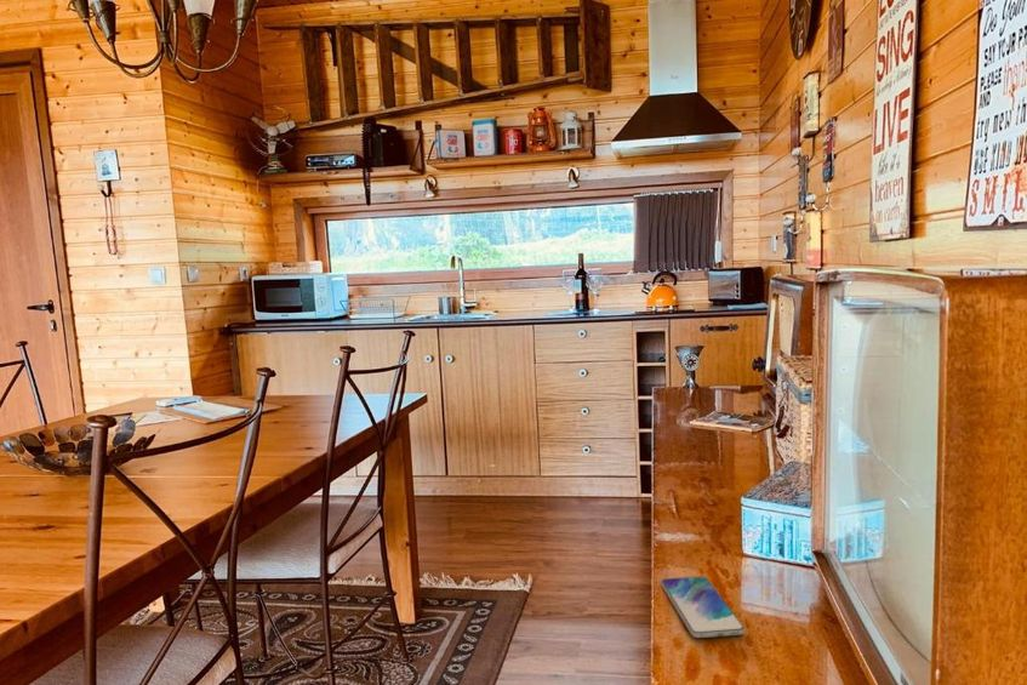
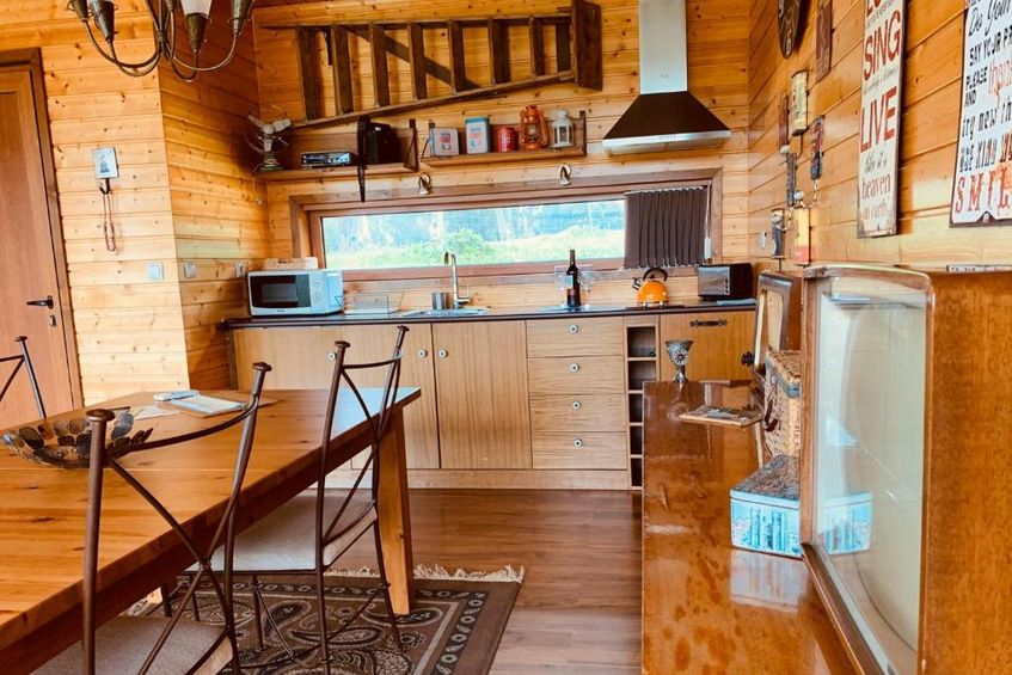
- smartphone [660,575,746,639]
